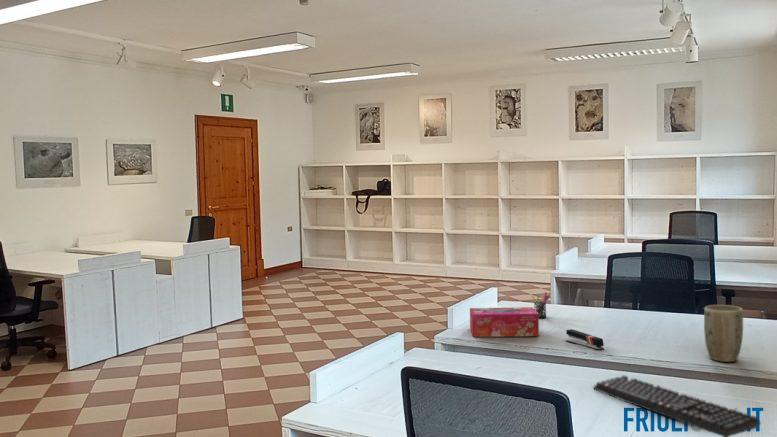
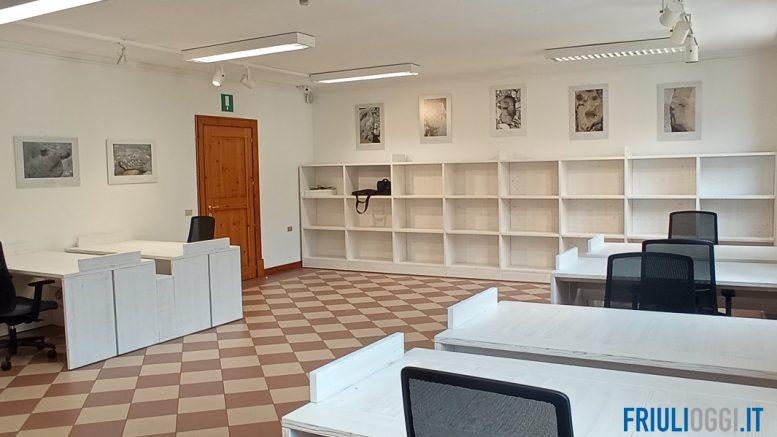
- keyboard [593,374,761,437]
- pen holder [530,291,550,319]
- plant pot [703,304,744,363]
- stapler [565,328,605,351]
- tissue box [469,306,540,338]
